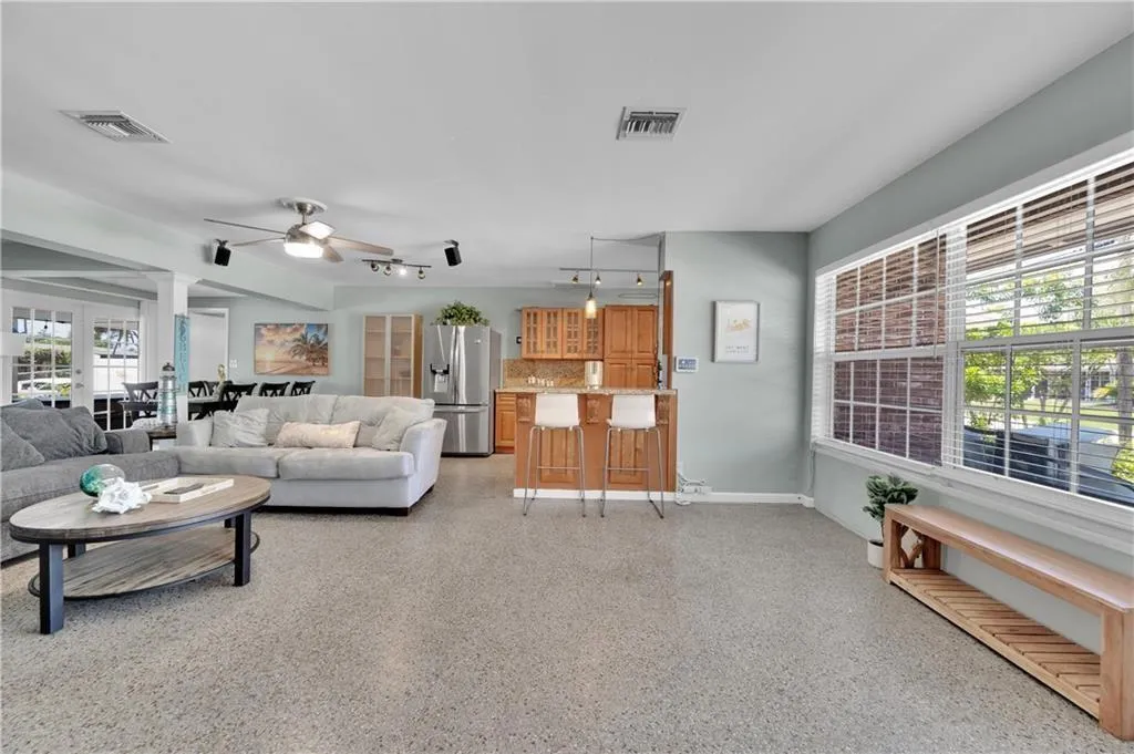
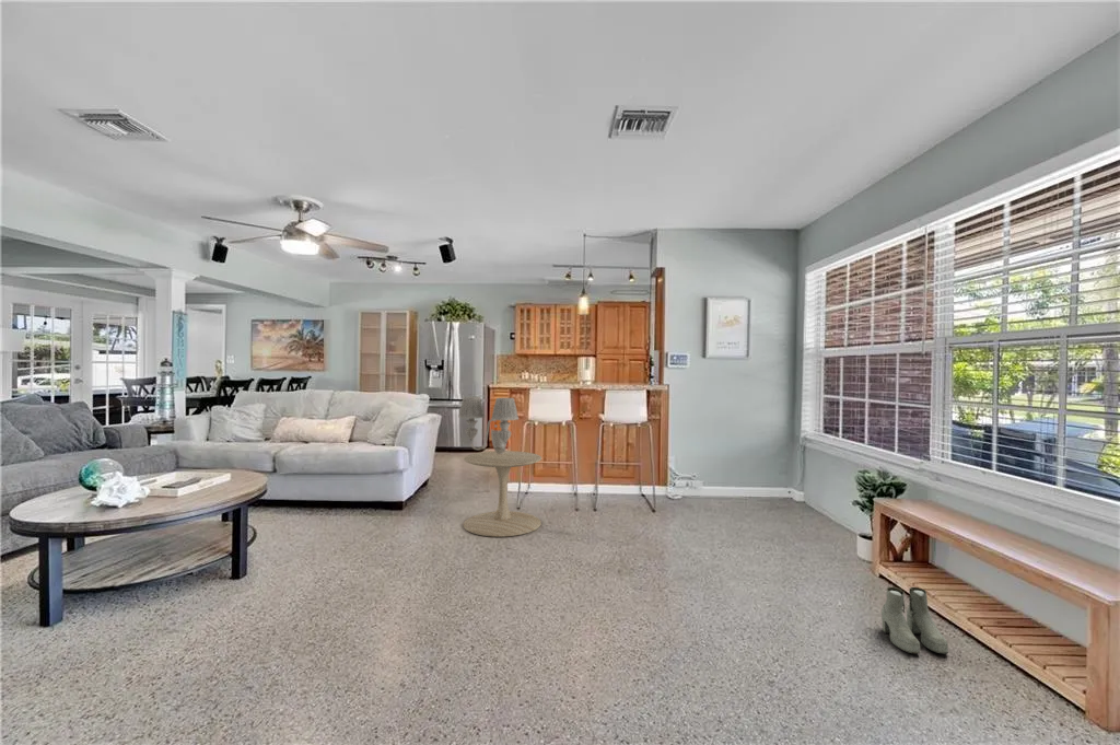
+ boots [880,586,949,655]
+ side table [463,450,542,538]
+ wall sconce [457,396,520,455]
